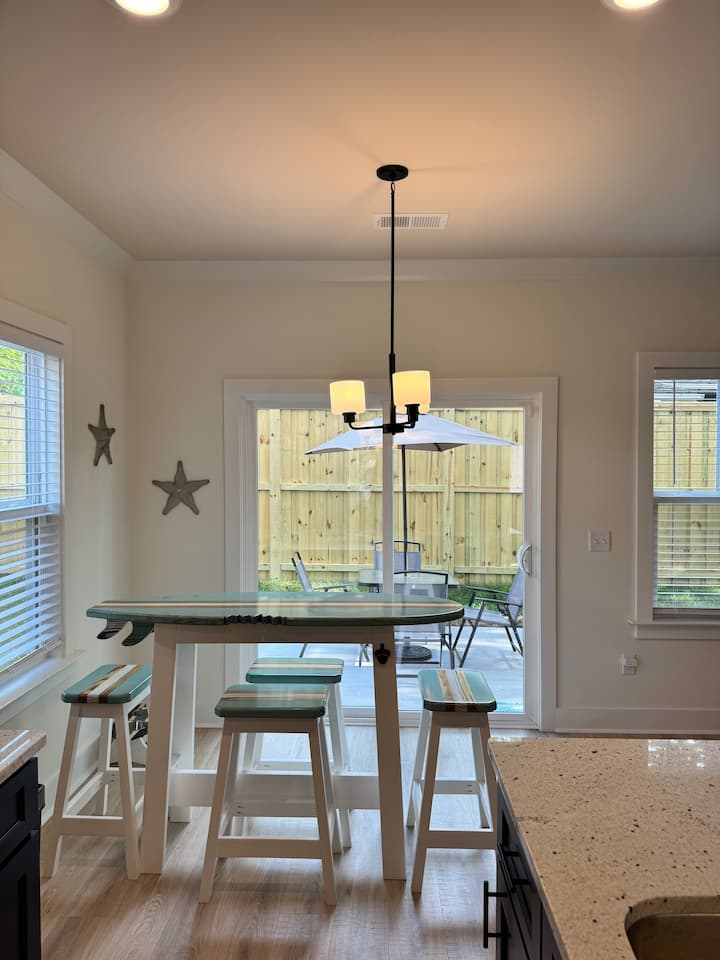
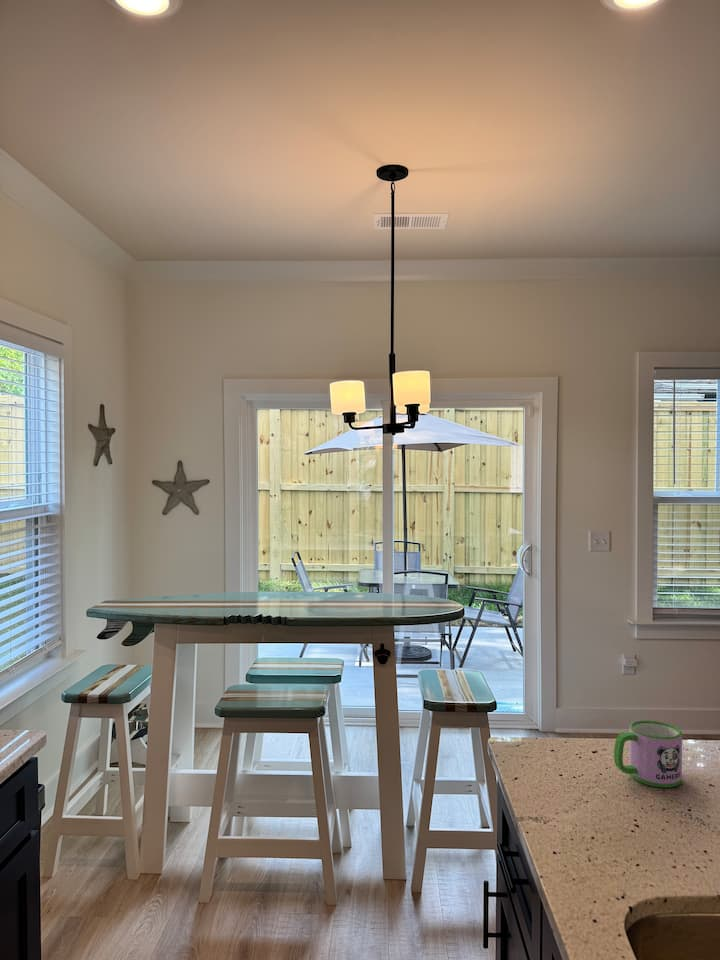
+ mug [613,720,683,788]
